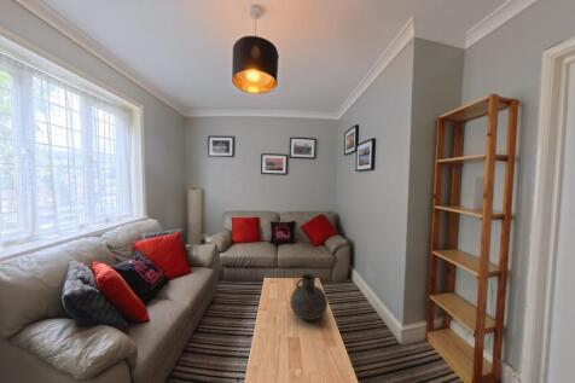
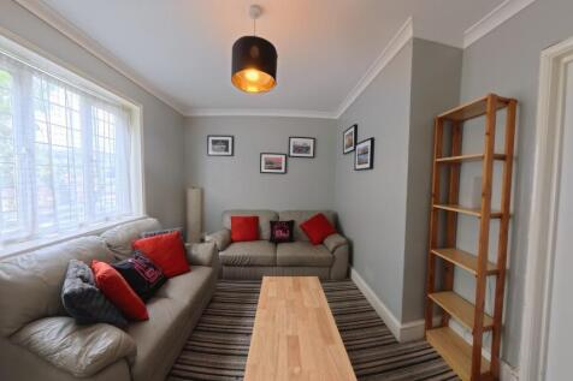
- vase [289,273,329,321]
